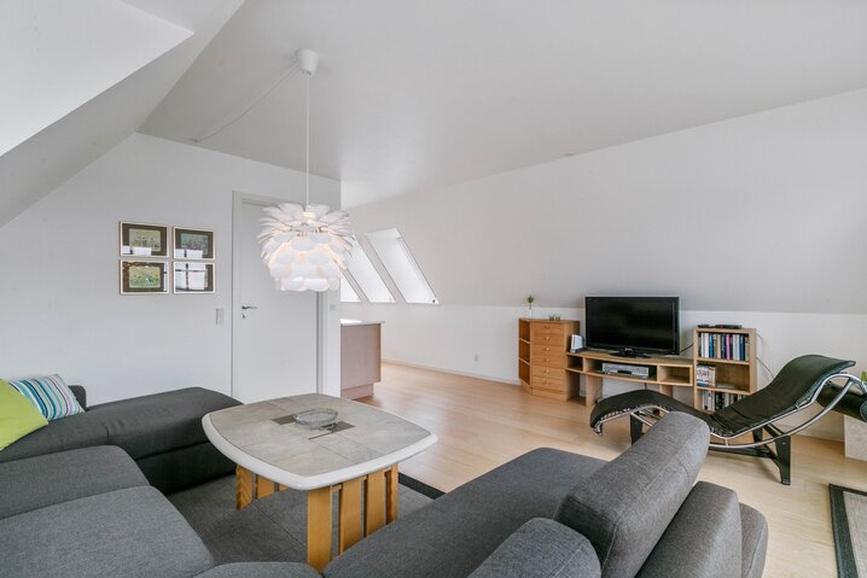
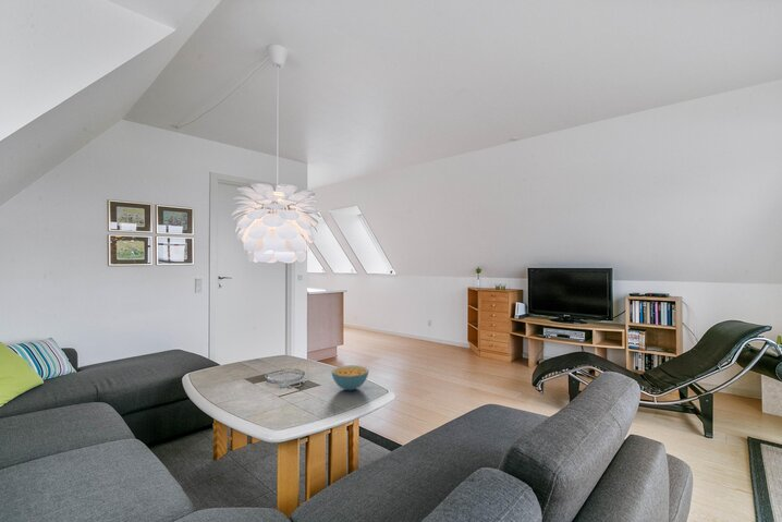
+ cereal bowl [330,364,369,391]
